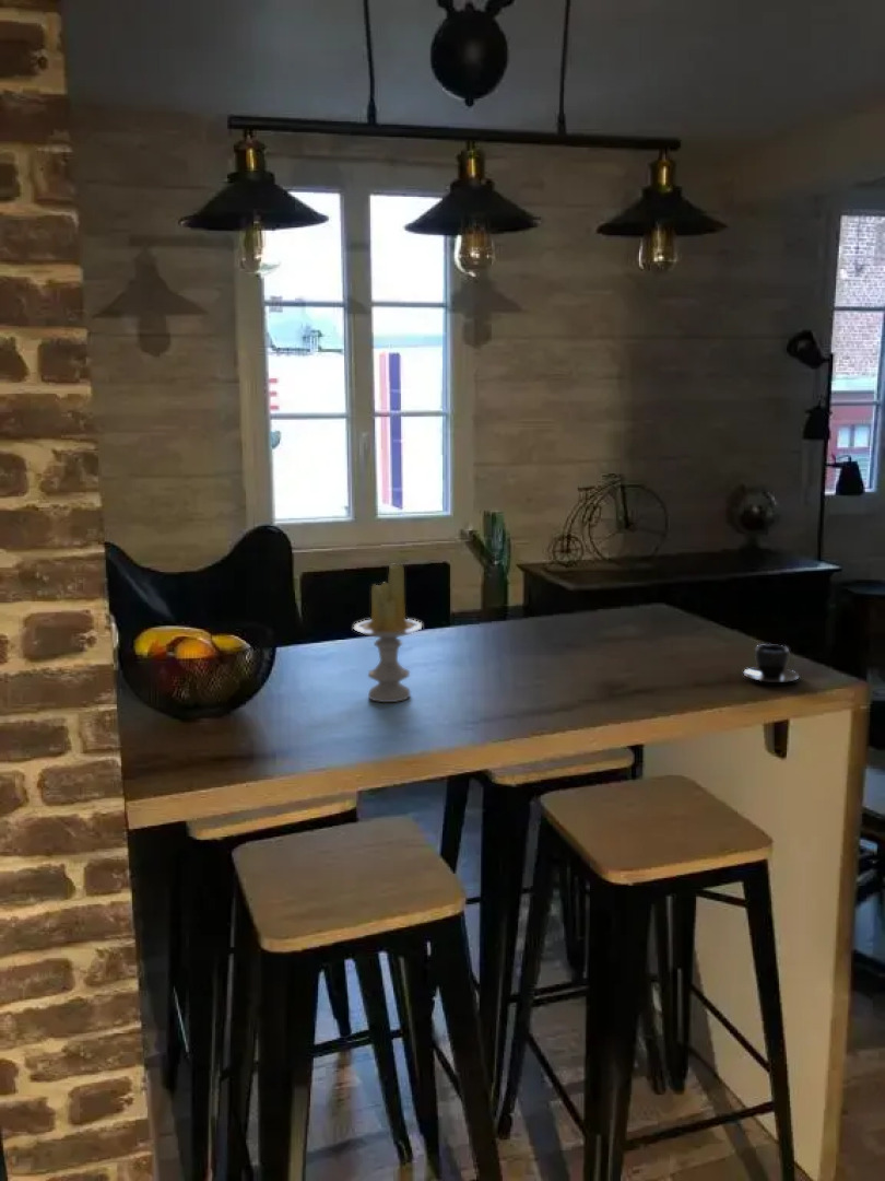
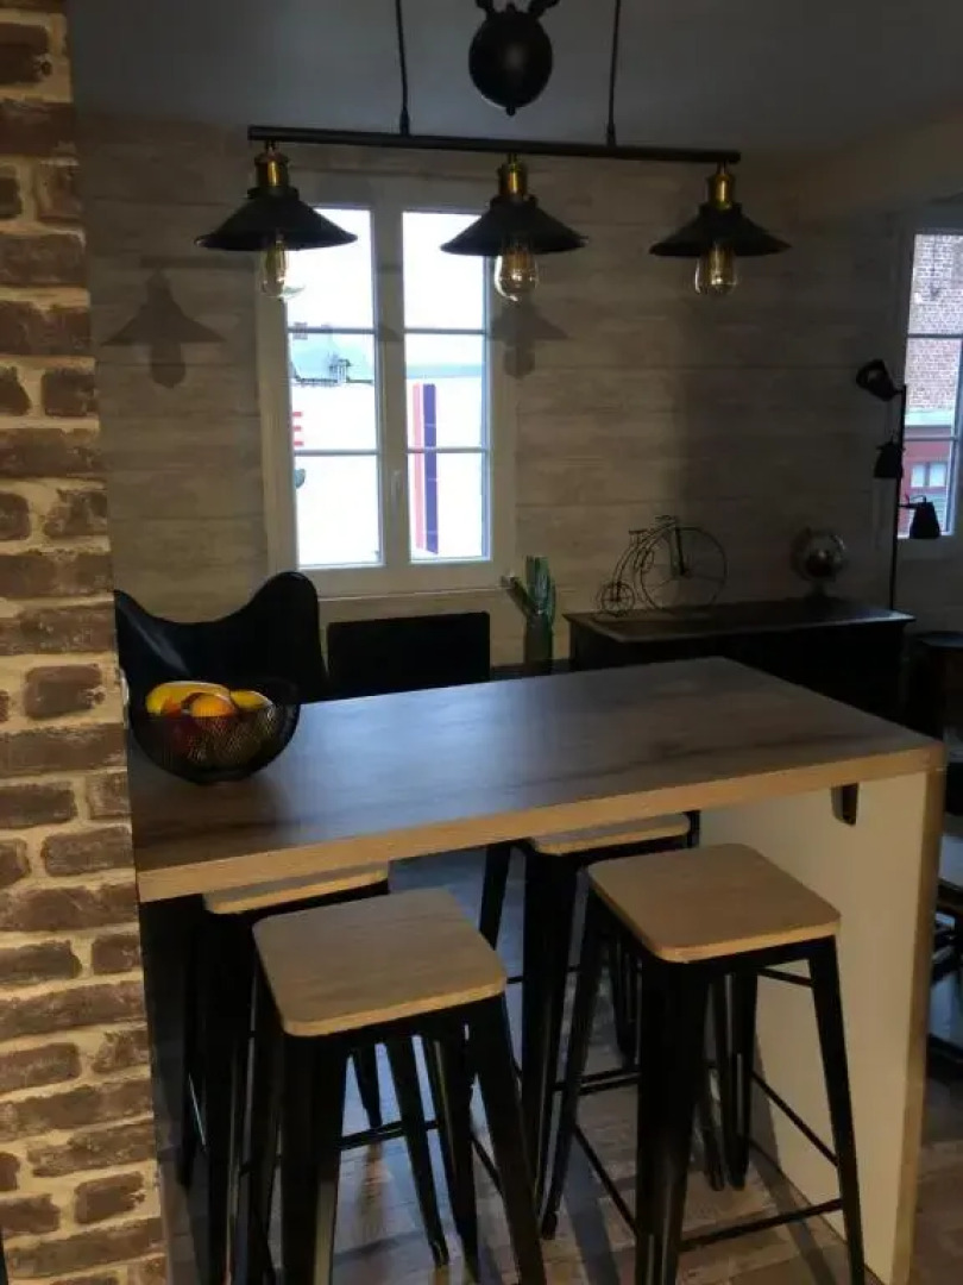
- teacup [742,643,801,683]
- candle [353,562,423,703]
